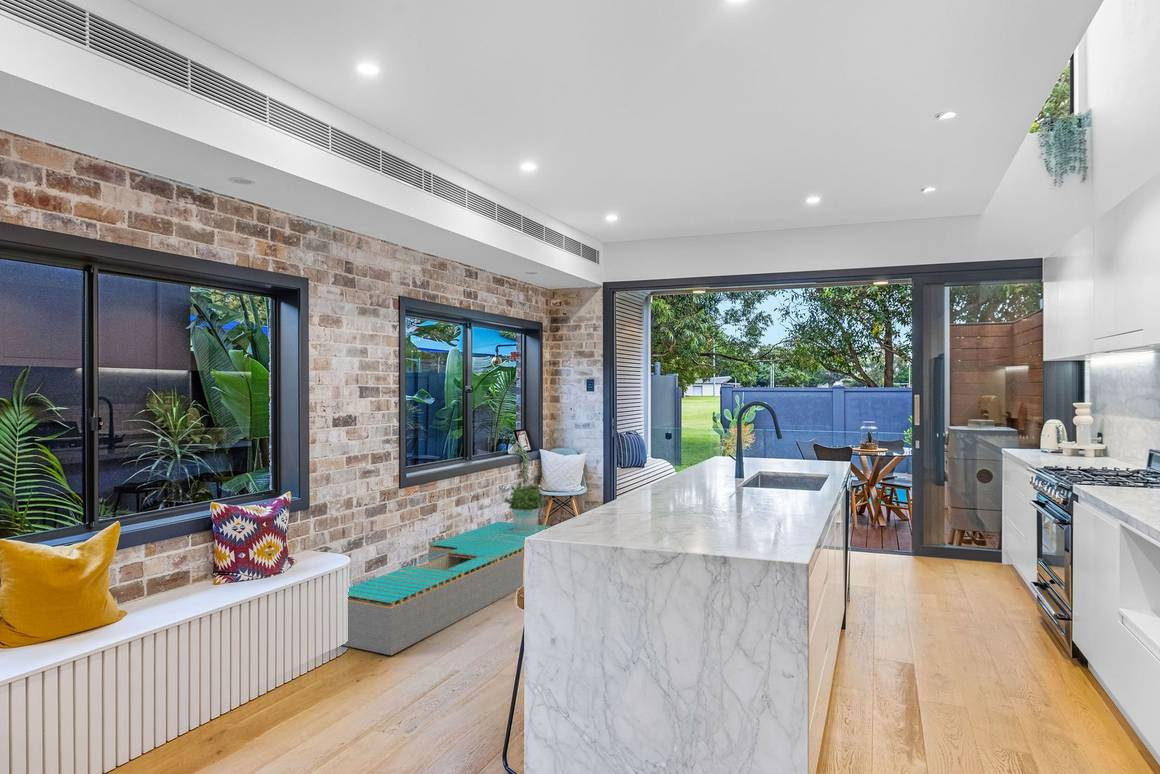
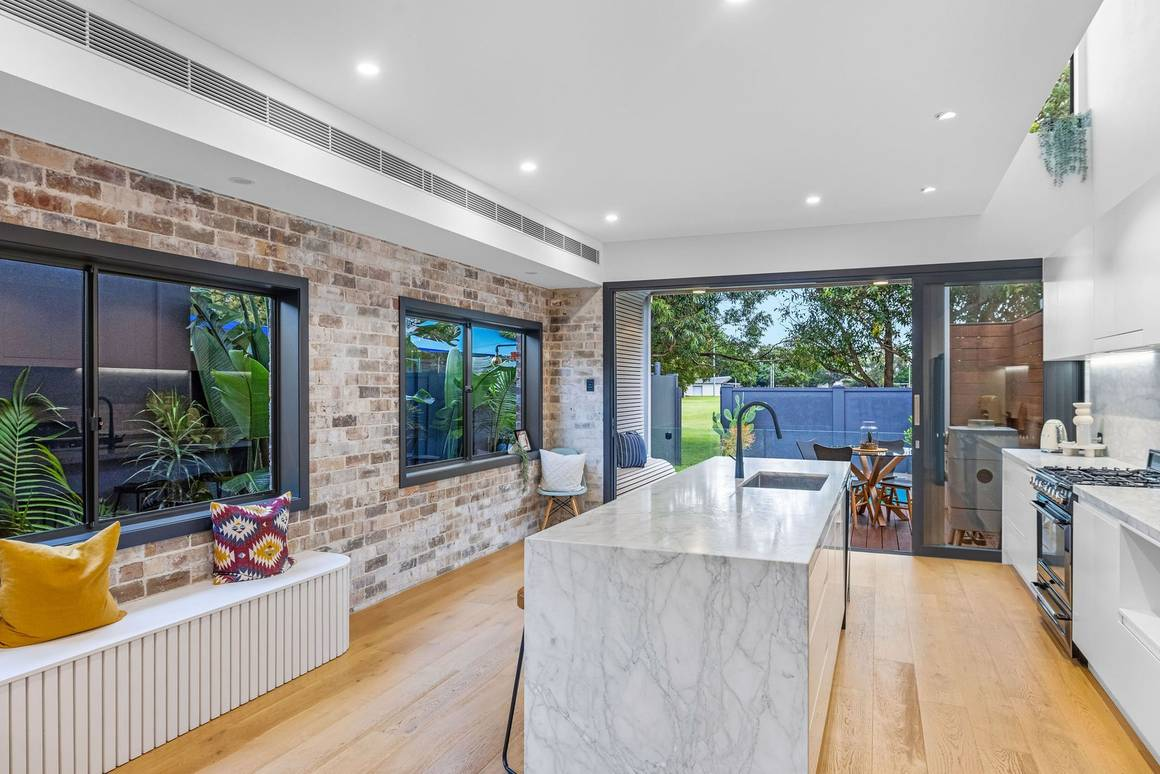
- potted plant [503,481,545,532]
- storage bench [342,520,552,656]
